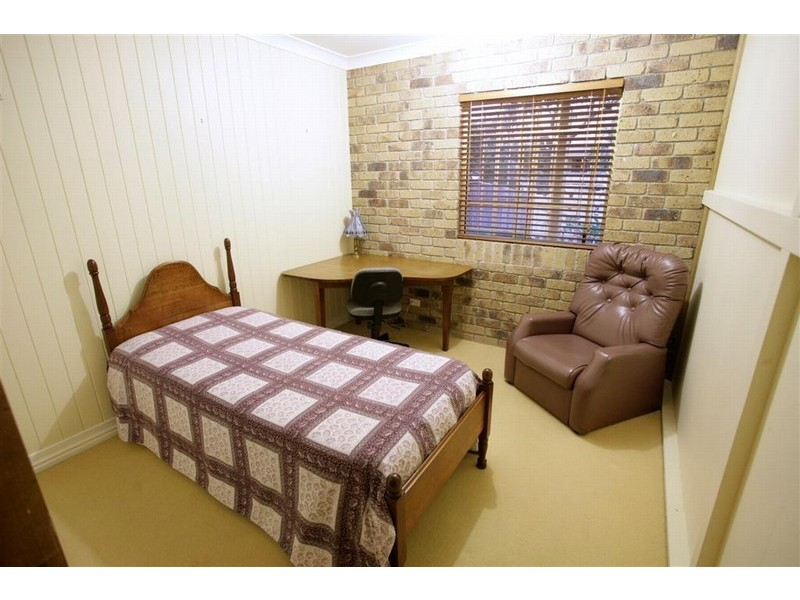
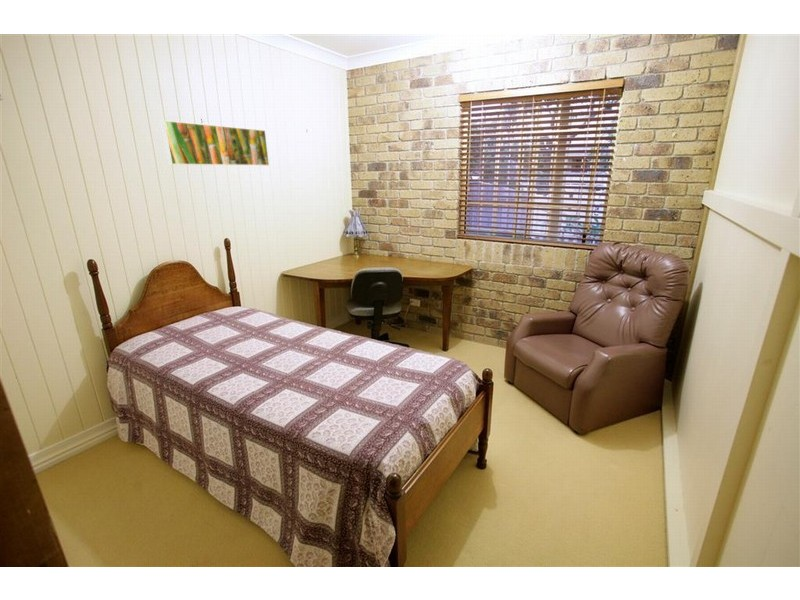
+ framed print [160,119,270,167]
